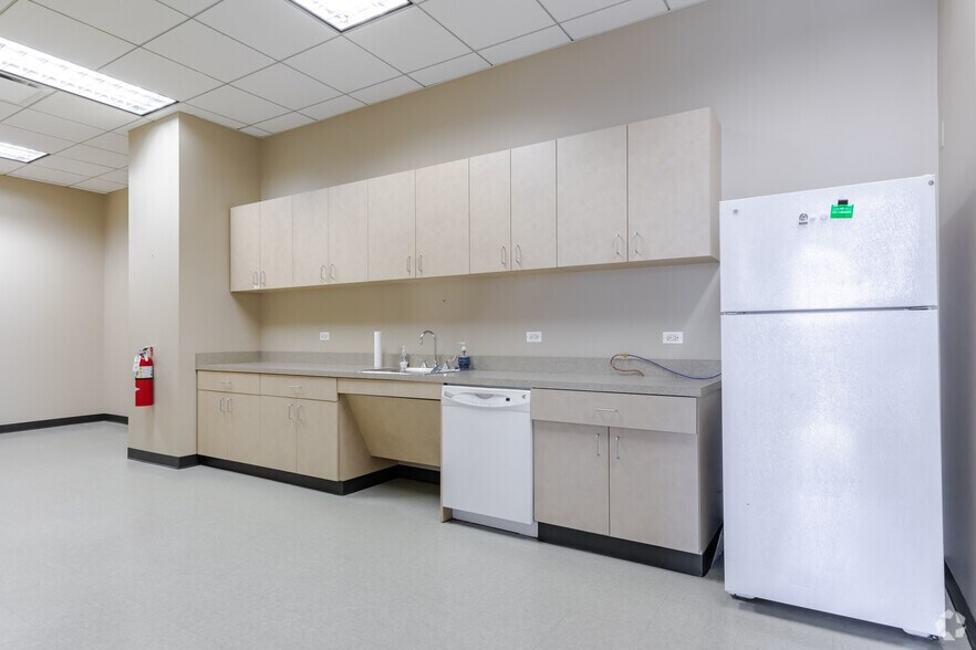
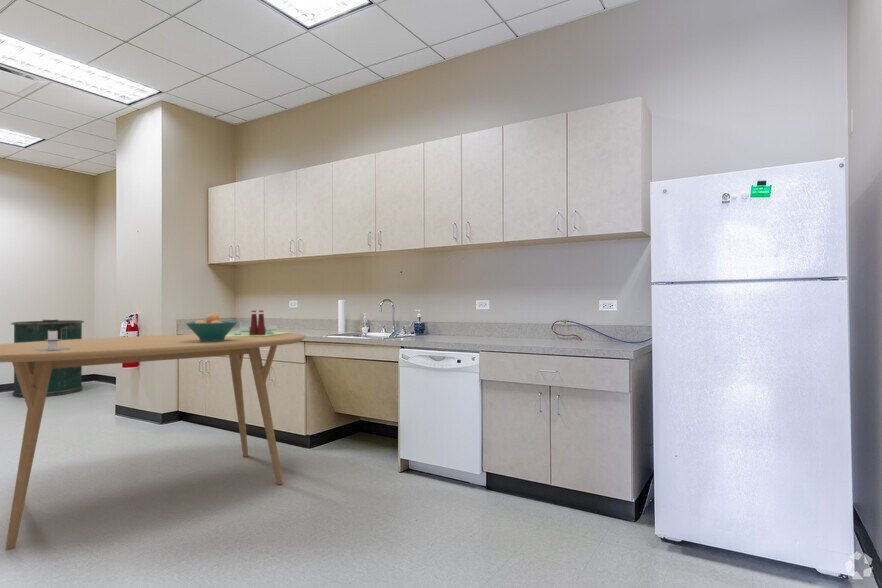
+ architectural model [226,309,291,336]
+ trash can [10,319,85,398]
+ dining table [0,332,306,551]
+ napkin holder [34,331,71,352]
+ fruit bowl [185,313,238,342]
